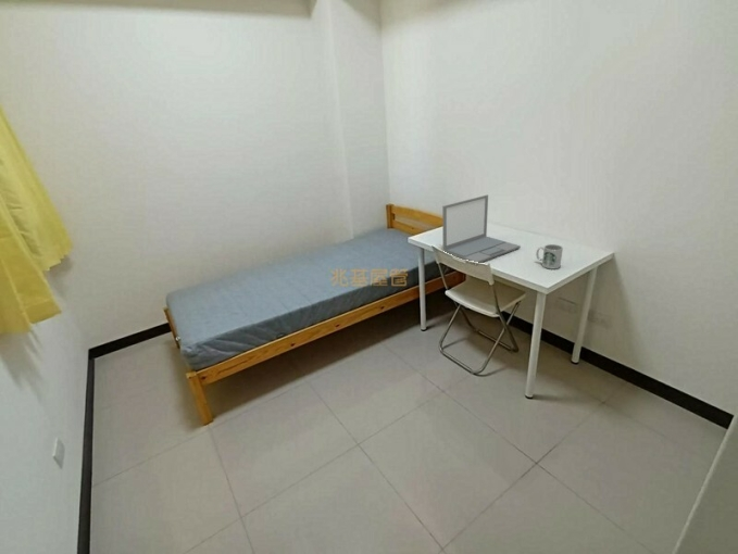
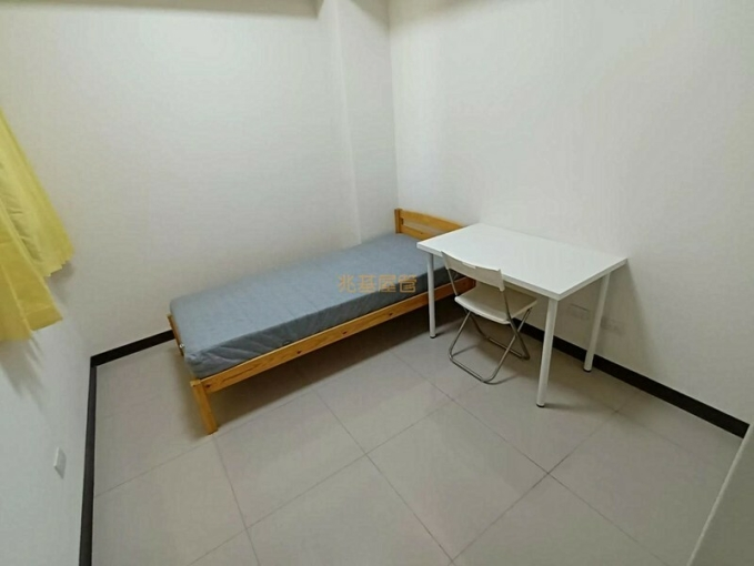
- laptop [441,193,522,264]
- mug [535,243,564,269]
